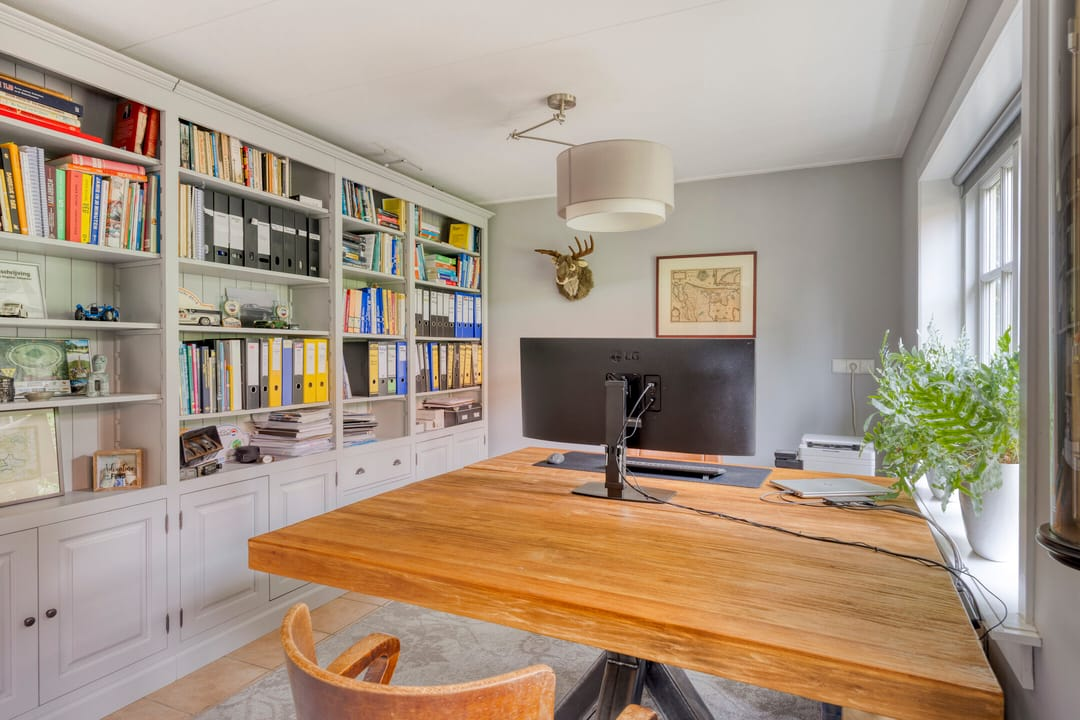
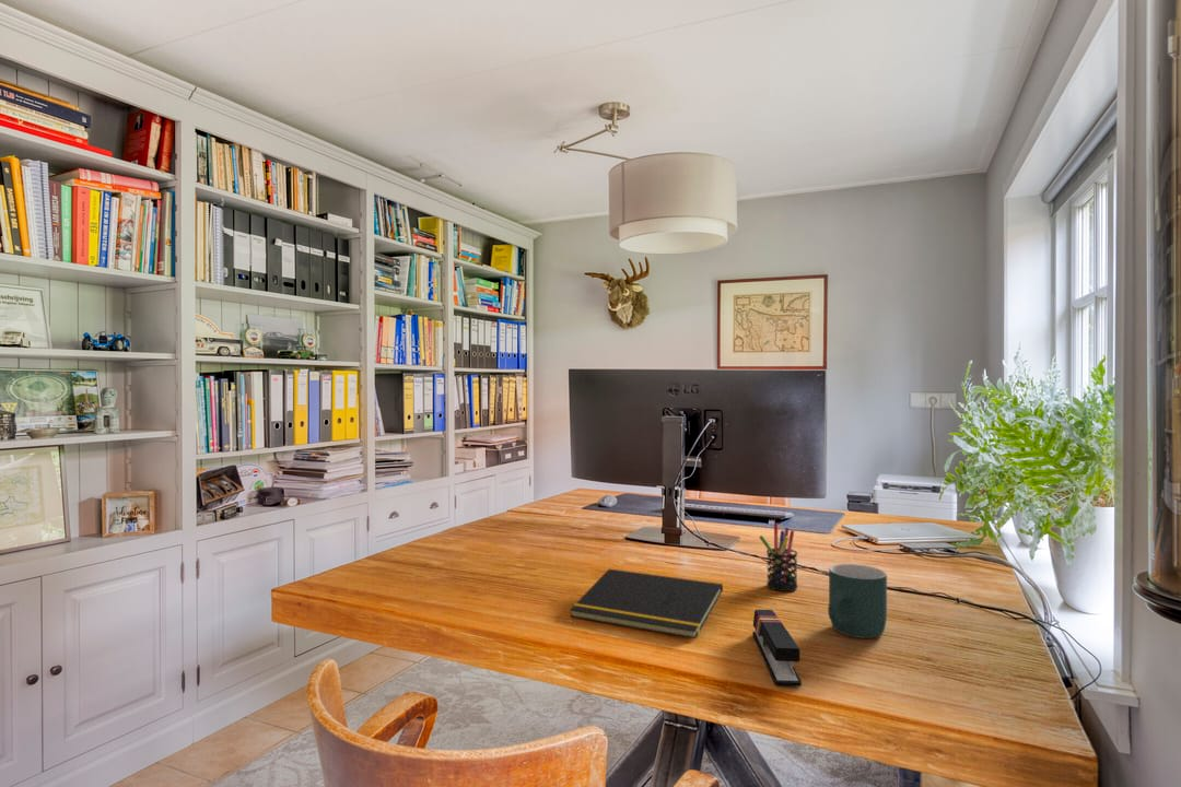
+ notepad [569,568,724,639]
+ mug [827,563,888,639]
+ pen holder [758,521,798,592]
+ stapler [751,609,803,688]
